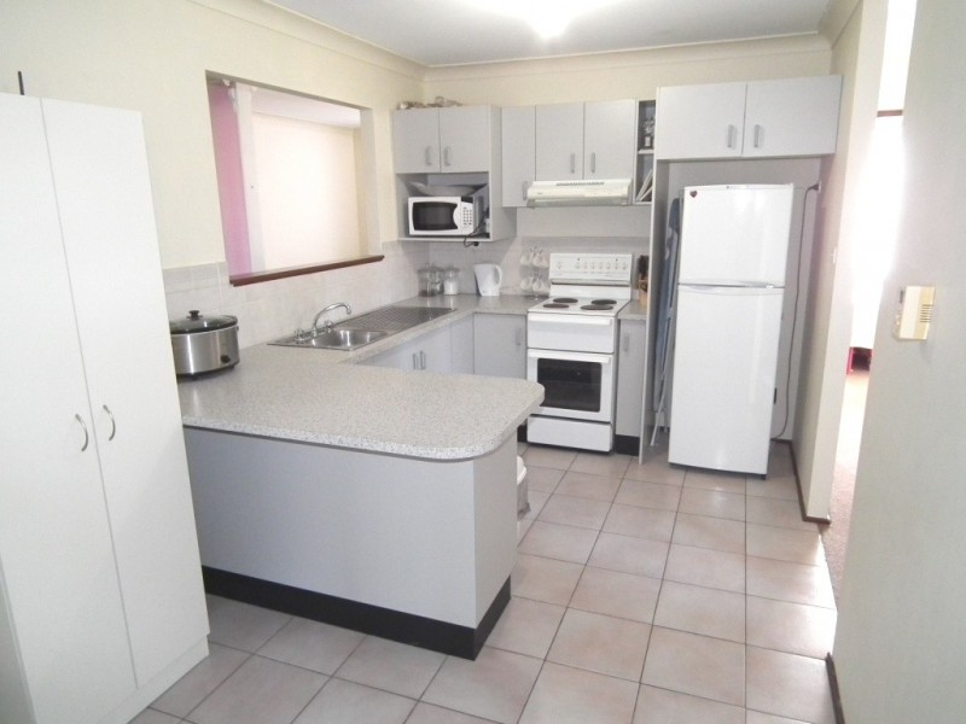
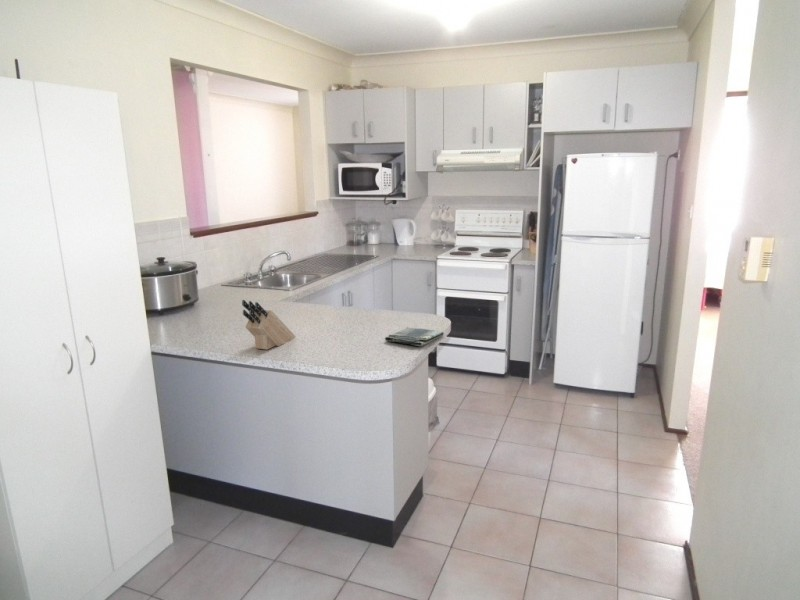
+ knife block [241,299,296,351]
+ dish towel [384,327,445,347]
